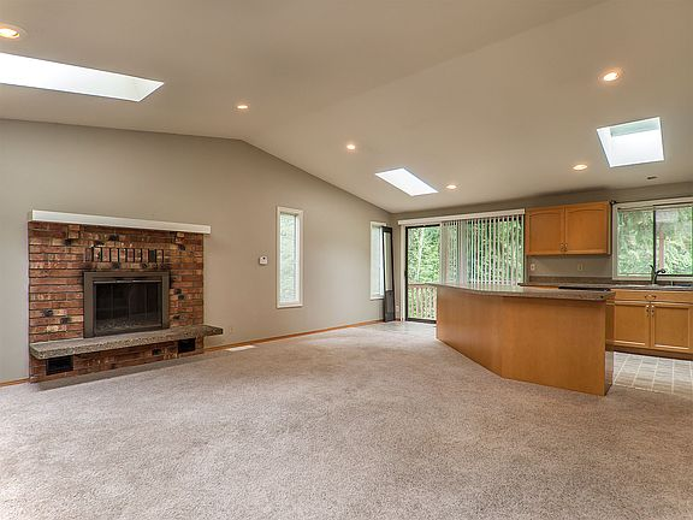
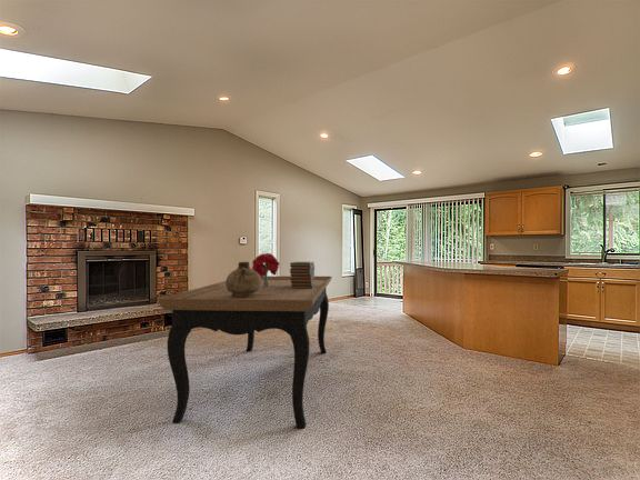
+ dining table [157,276,333,429]
+ bouquet [251,252,281,287]
+ book stack [289,261,316,289]
+ ceramic jug [224,261,262,298]
